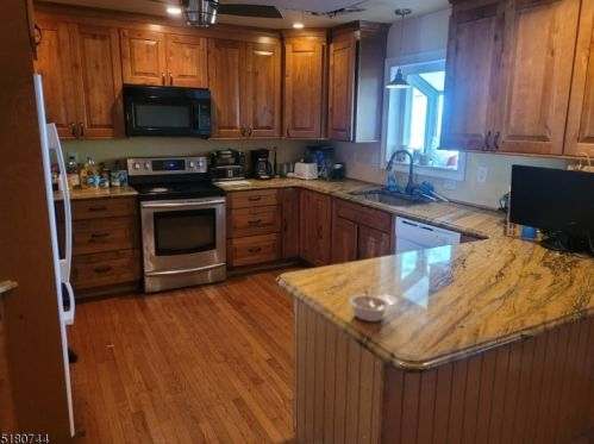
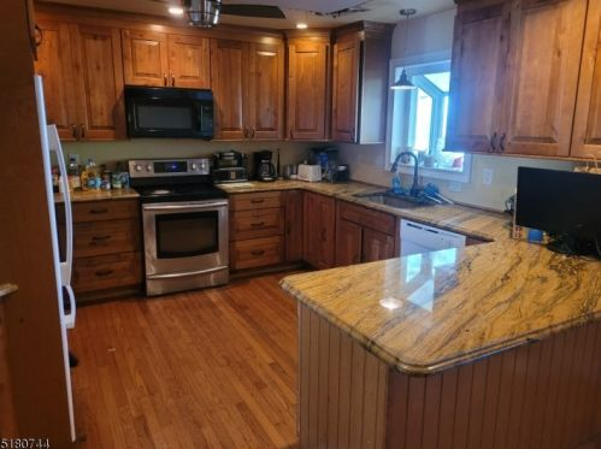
- legume [348,288,390,323]
